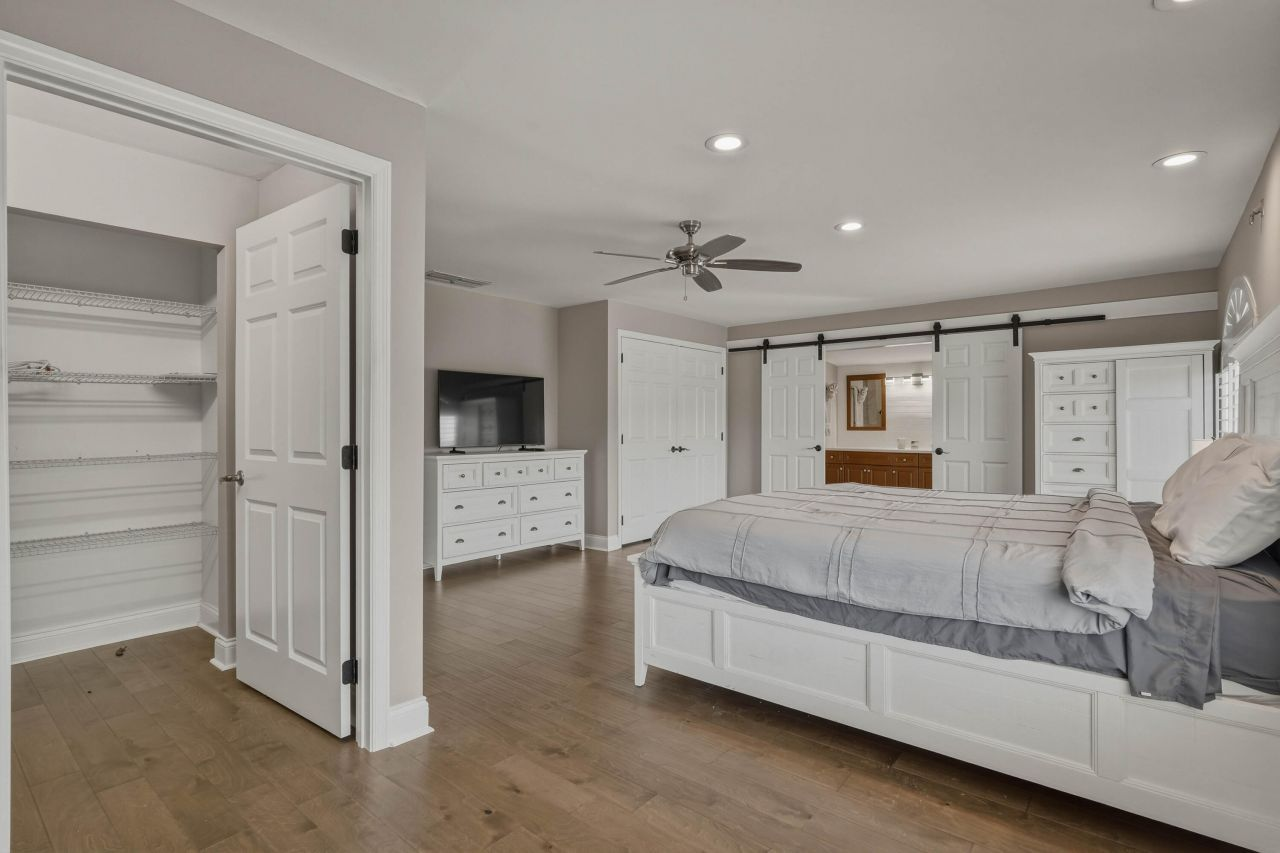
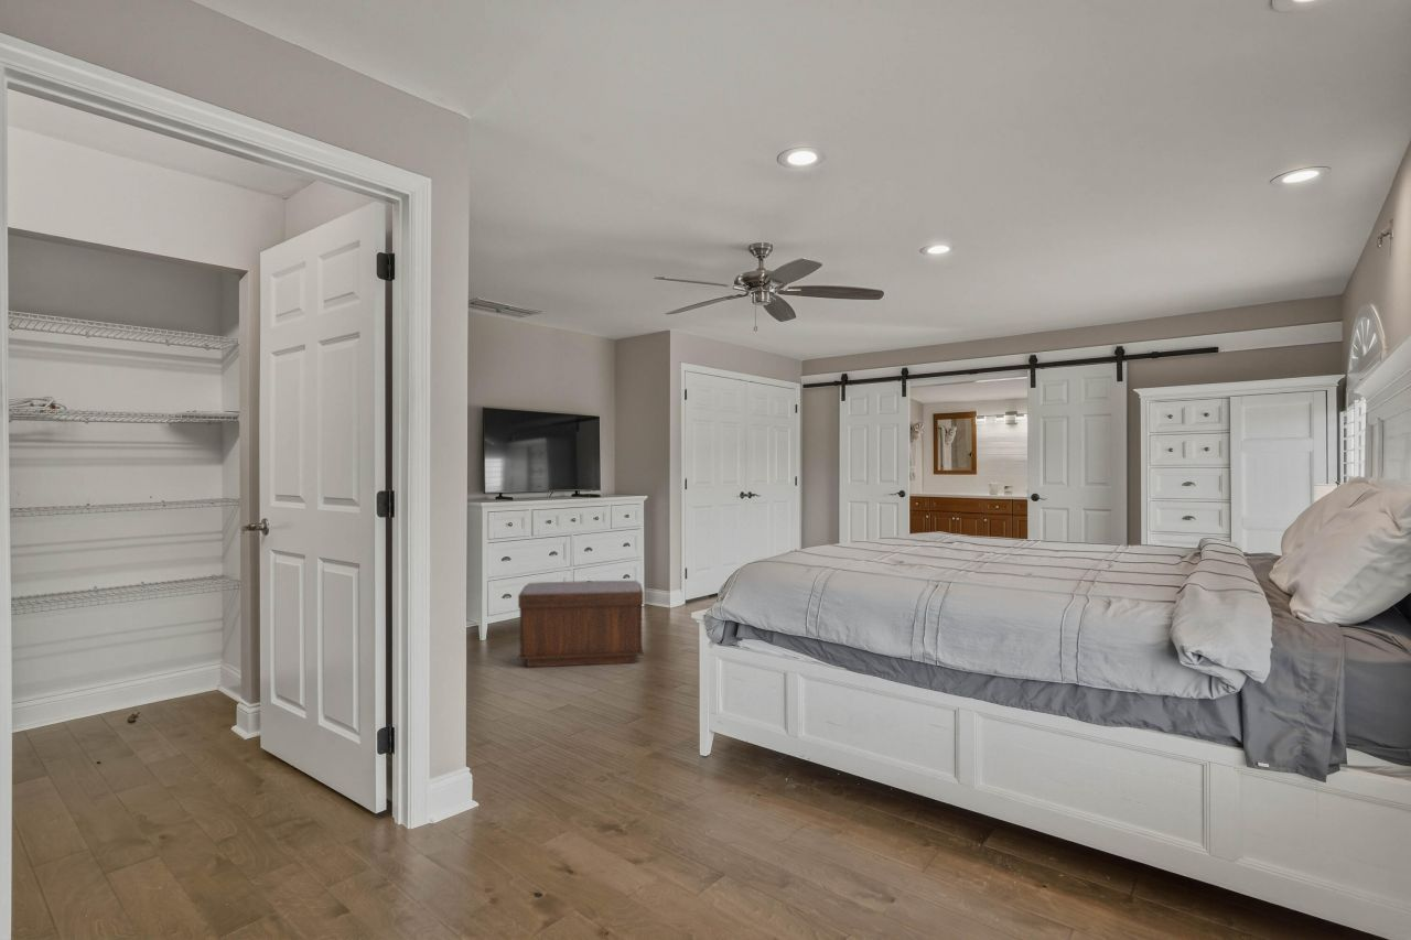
+ bench [517,580,645,668]
